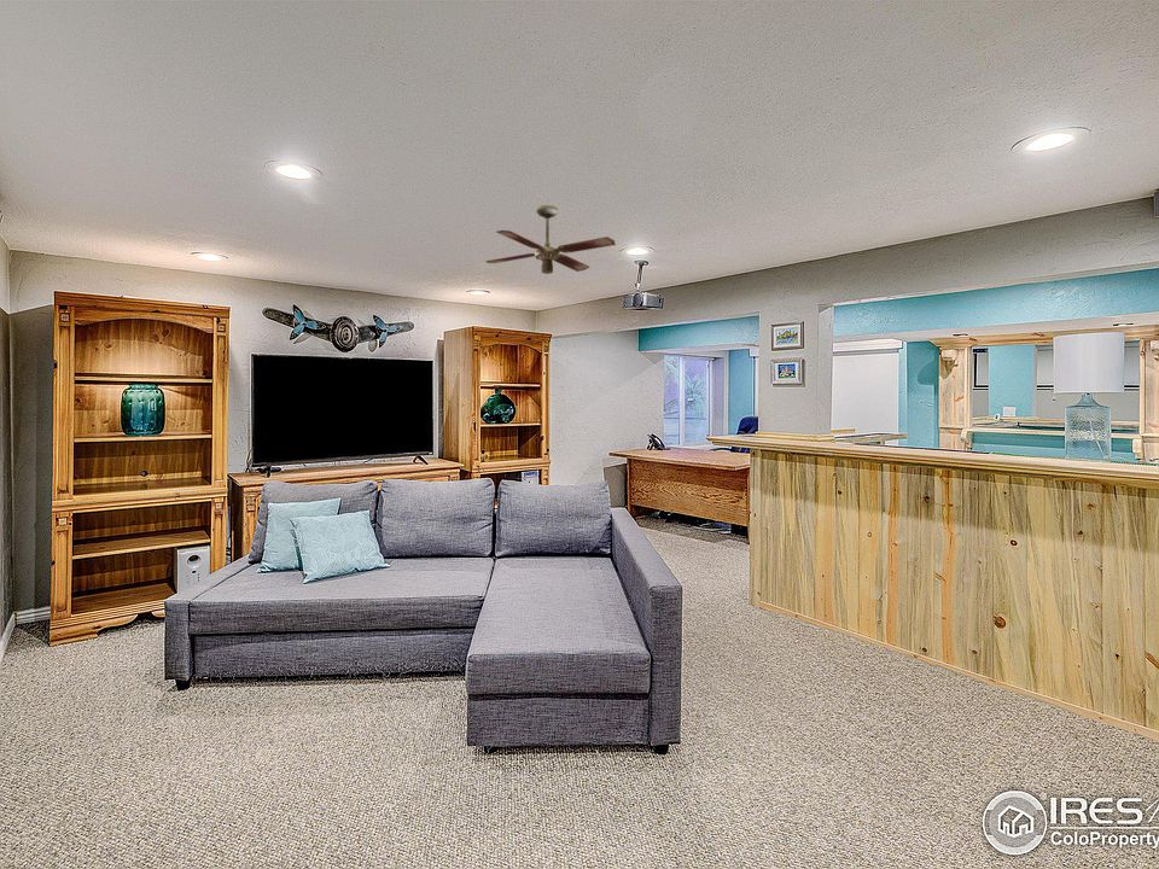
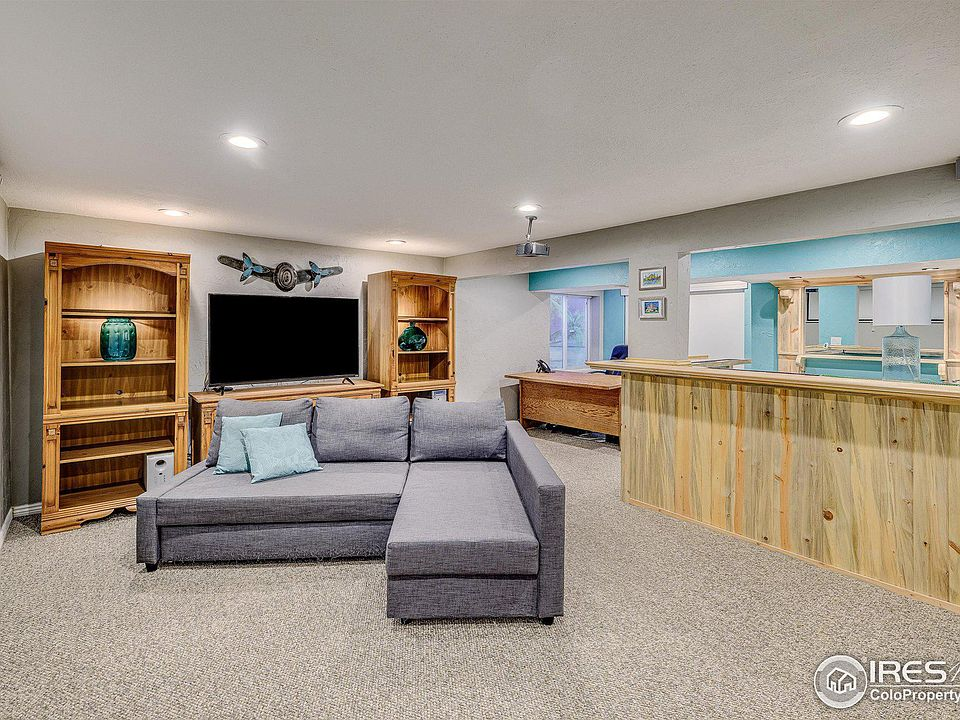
- ceiling fan [484,204,617,275]
